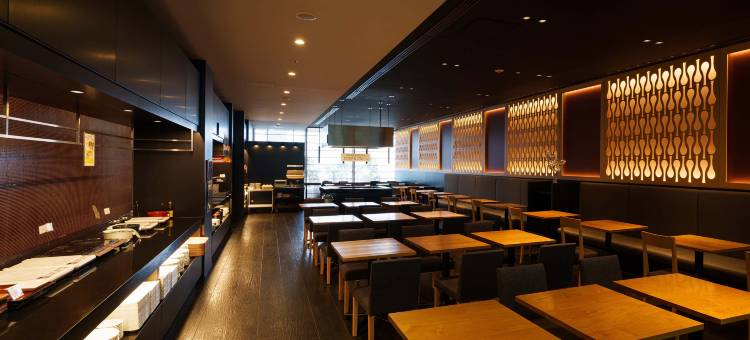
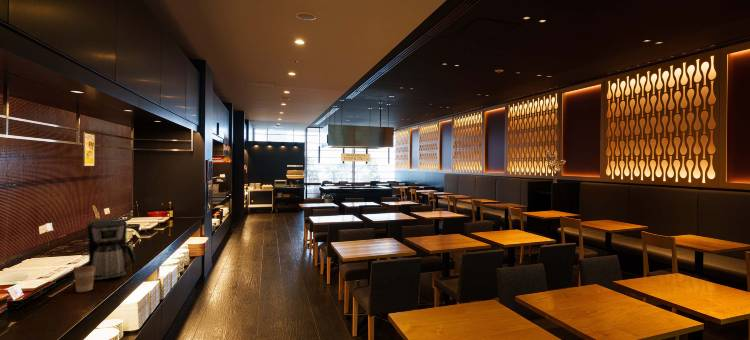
+ coffee cup [73,265,95,293]
+ coffee maker [86,219,136,281]
